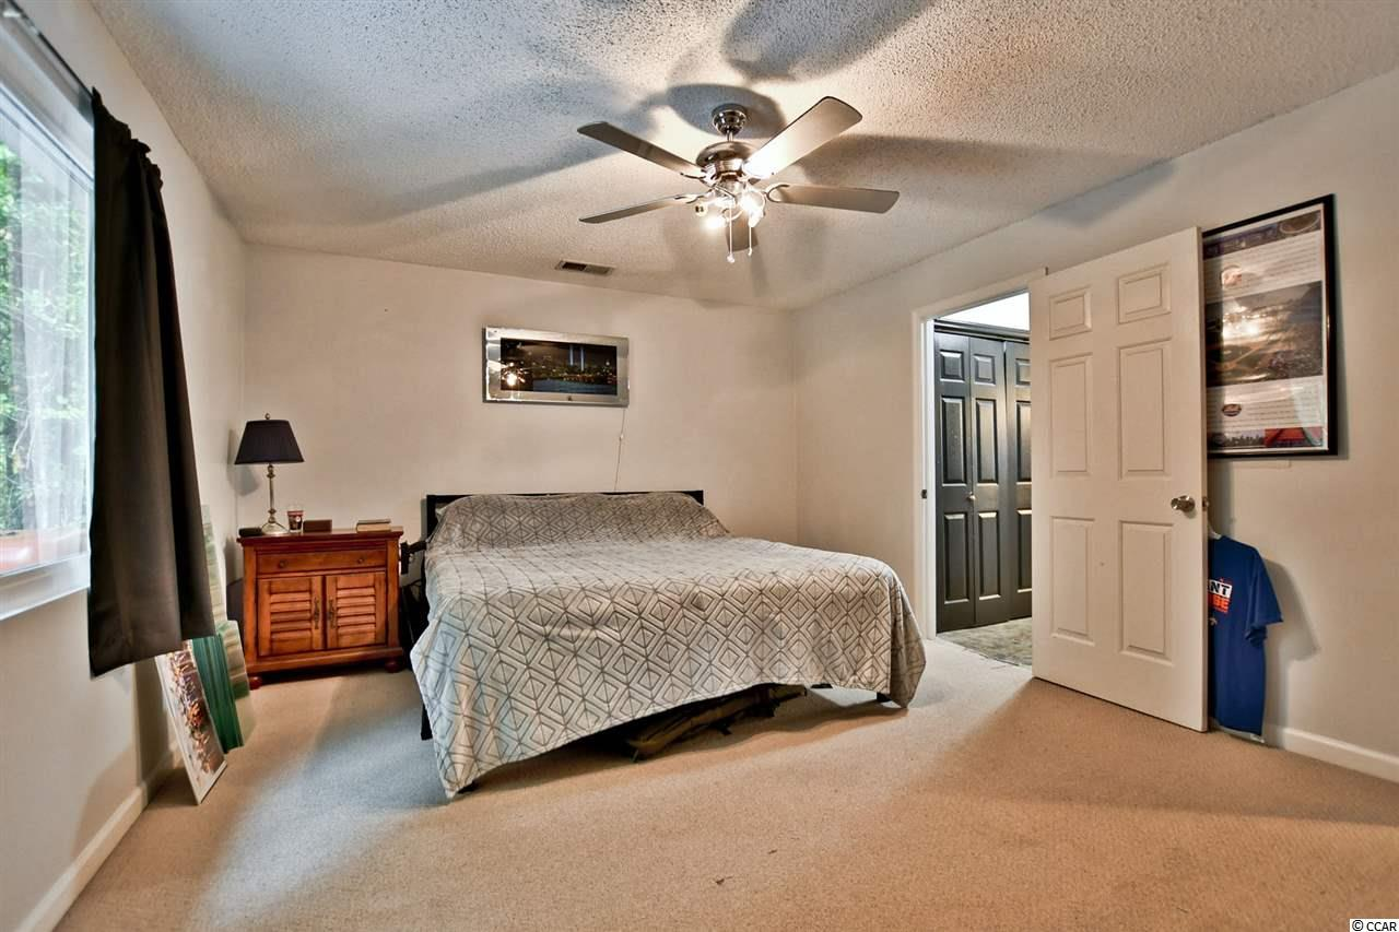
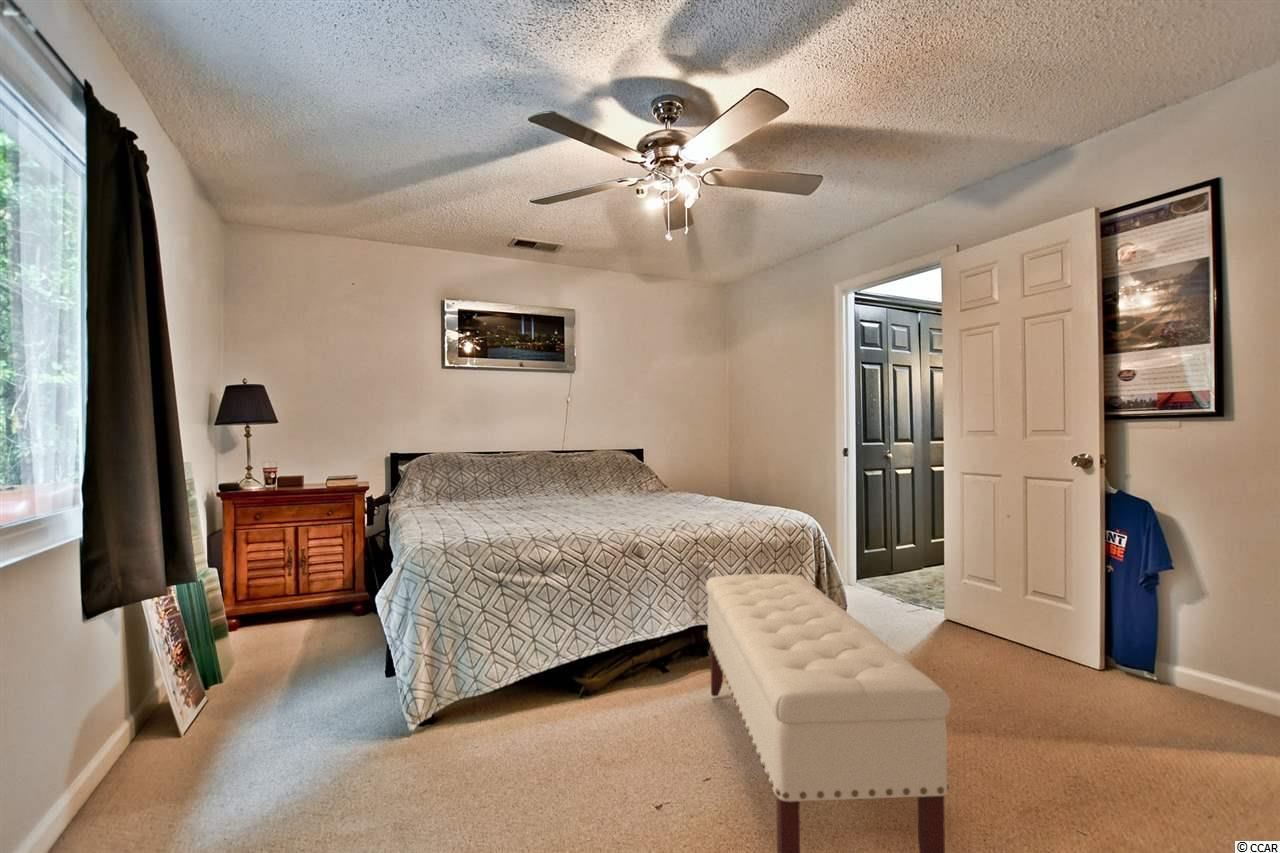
+ bench [705,573,952,853]
